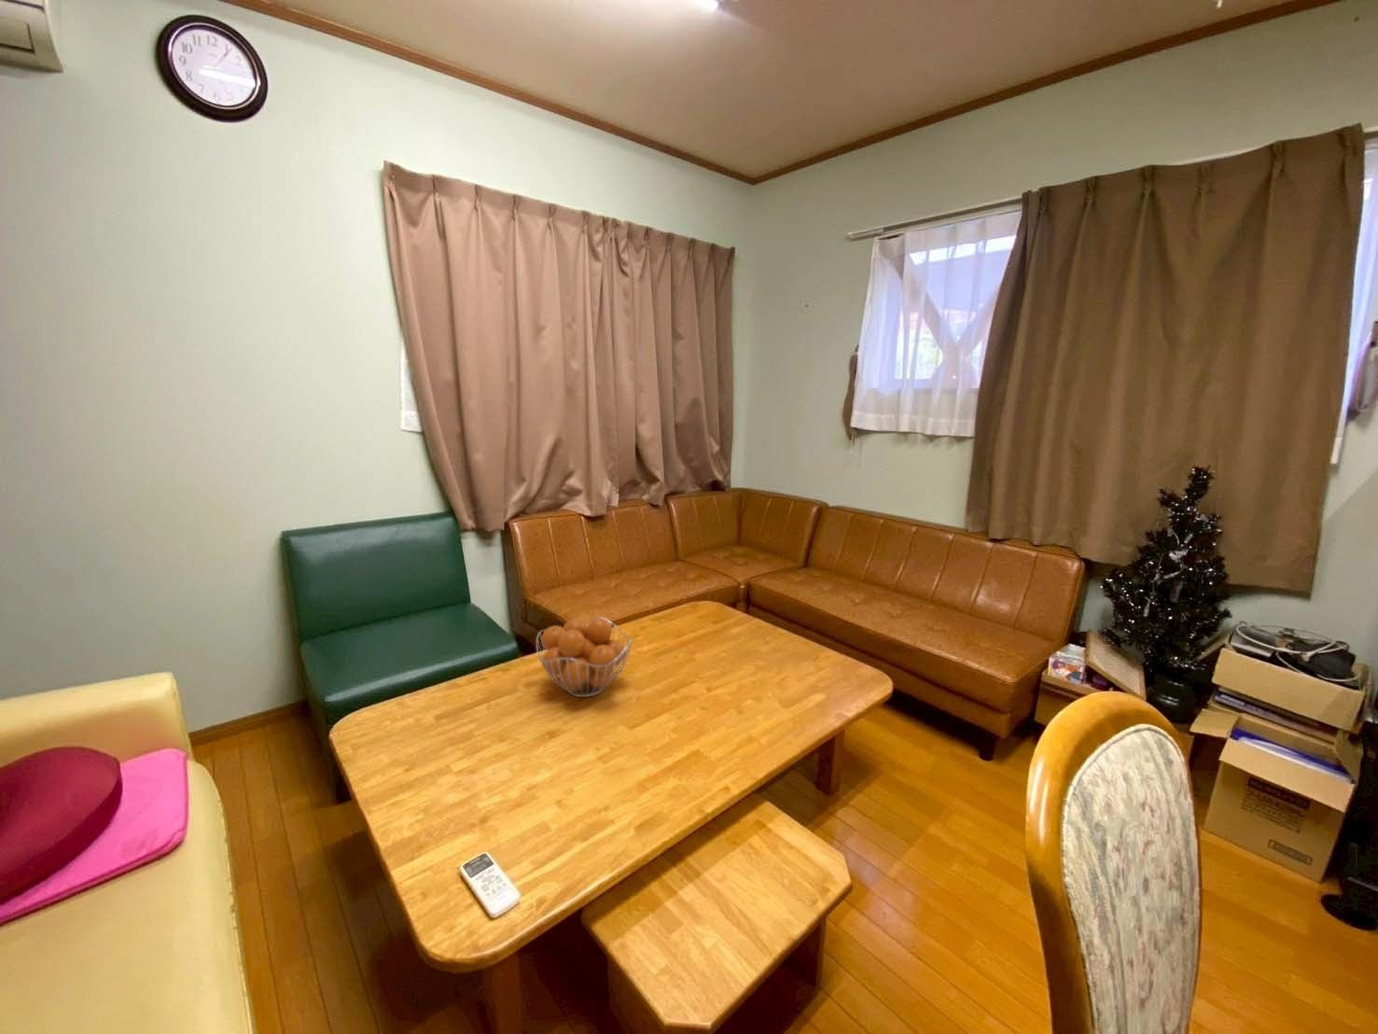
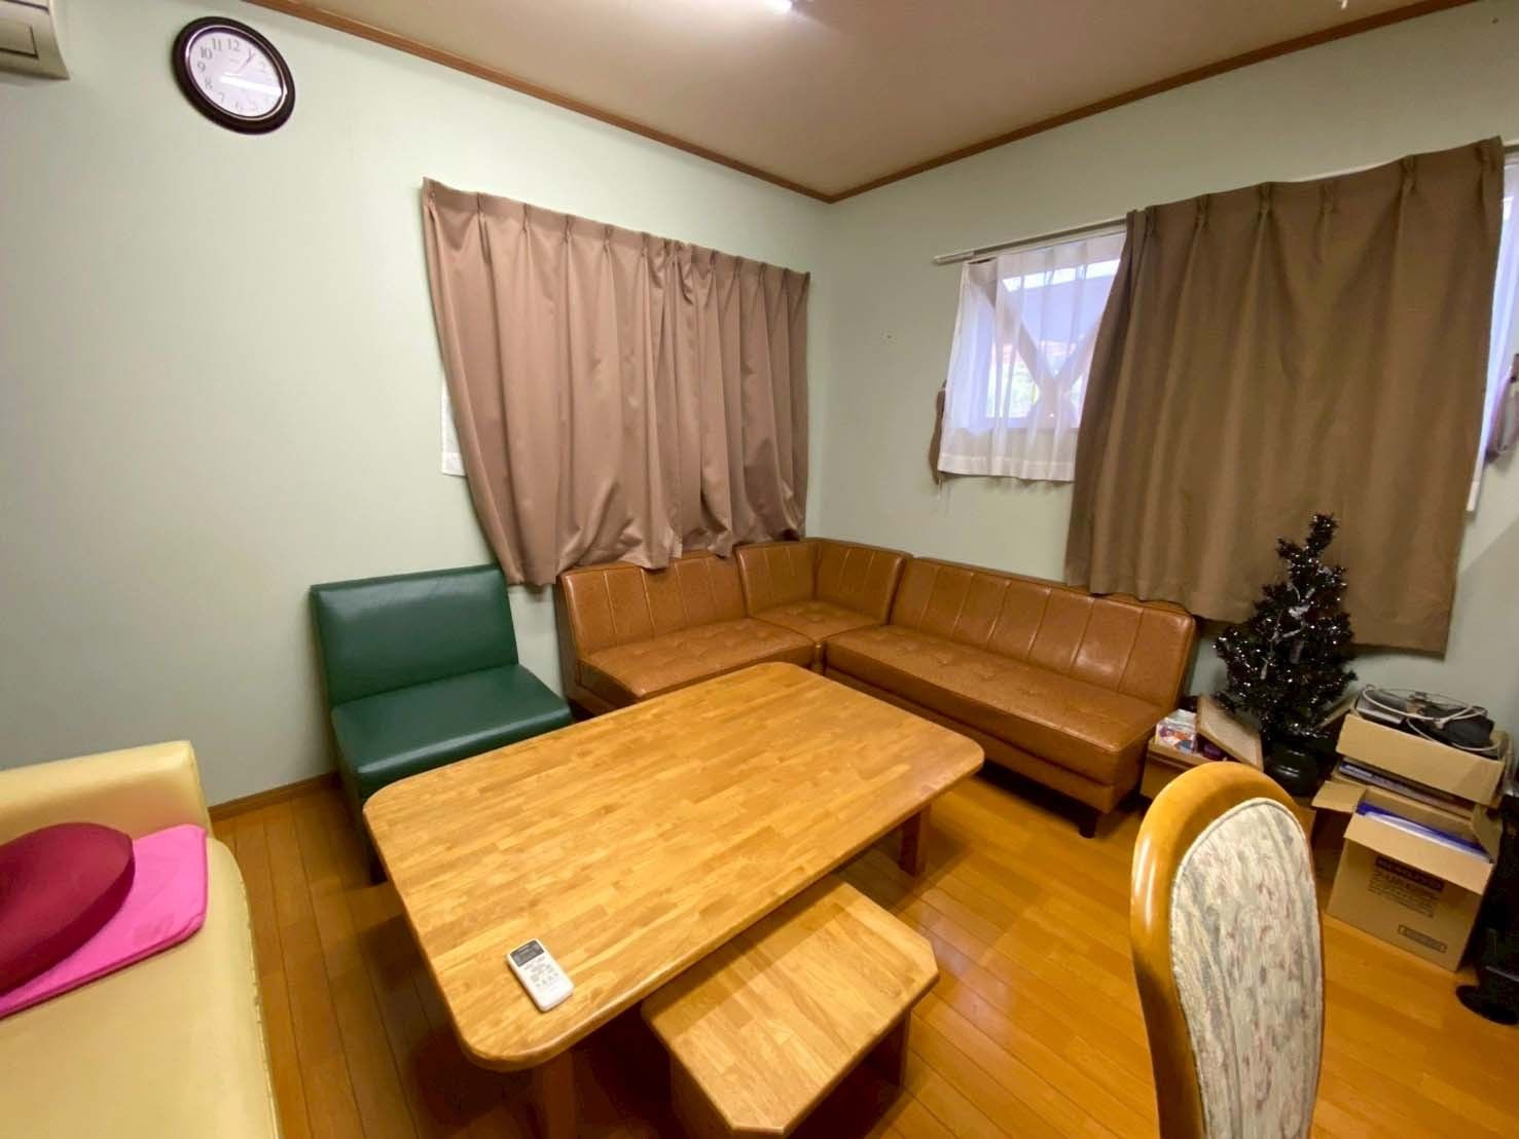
- fruit basket [535,616,633,698]
